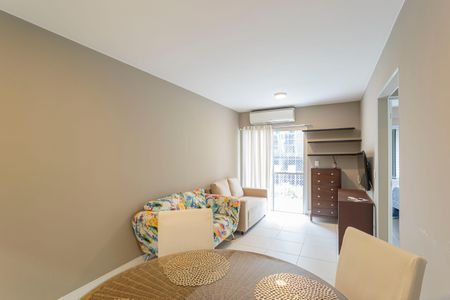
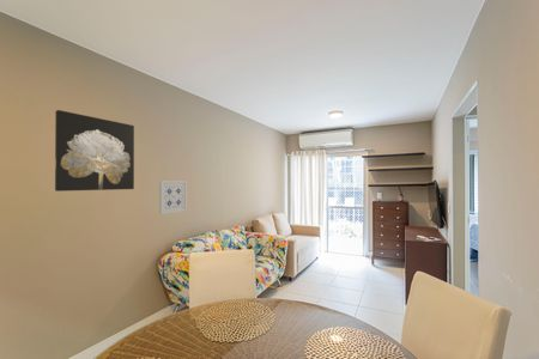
+ wall art [158,180,188,215]
+ wall art [54,109,135,193]
